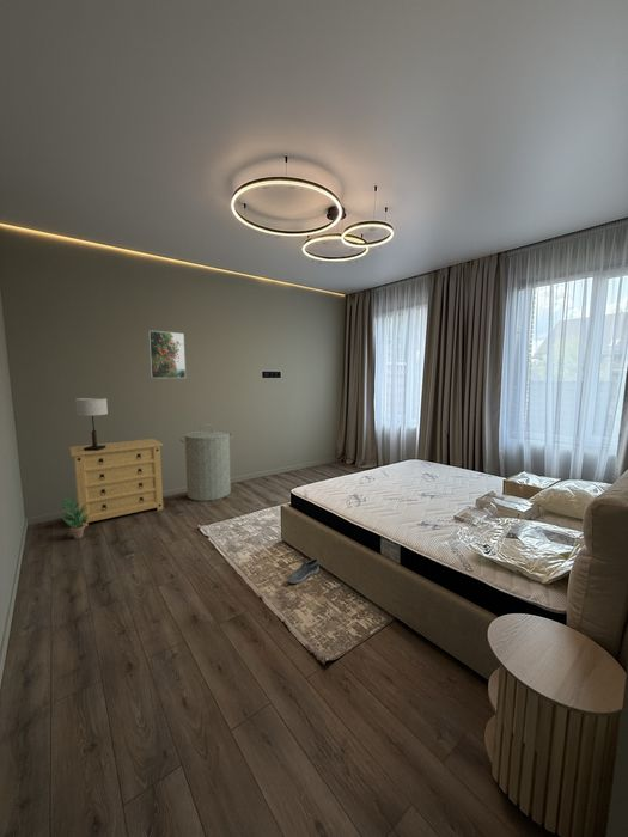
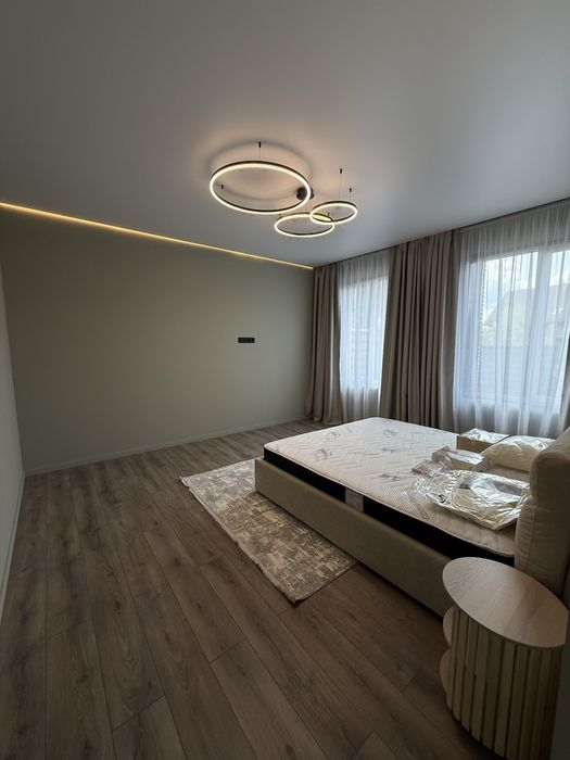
- potted plant [59,495,90,539]
- table lamp [74,397,109,451]
- shoe [287,557,321,585]
- laundry hamper [178,423,234,502]
- dresser [68,438,164,527]
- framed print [147,330,187,379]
